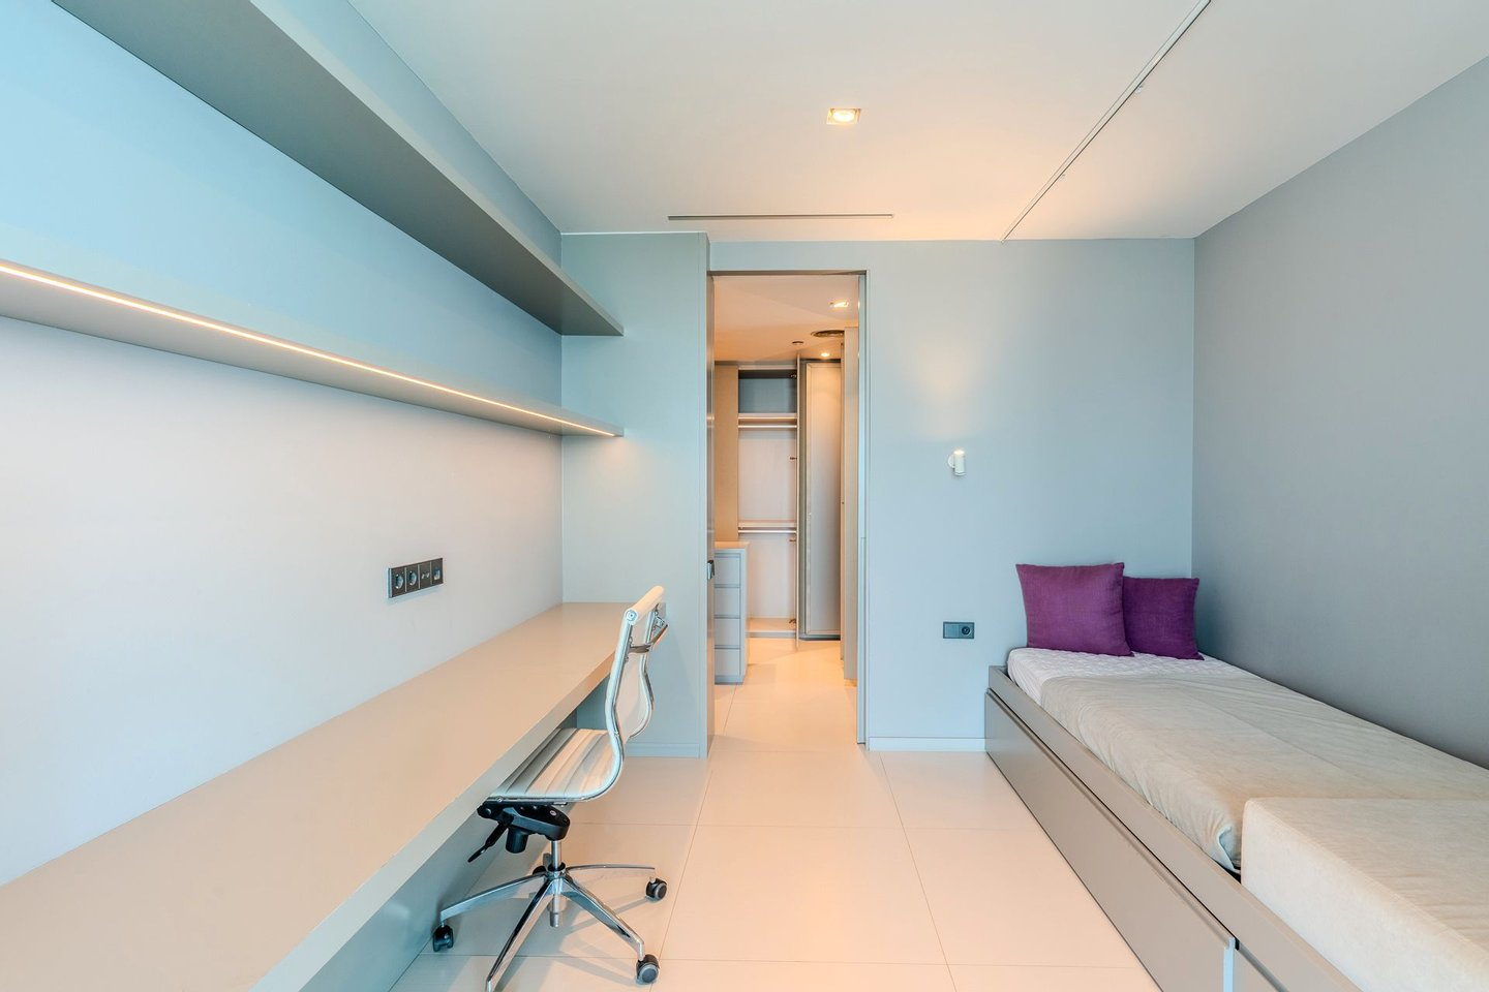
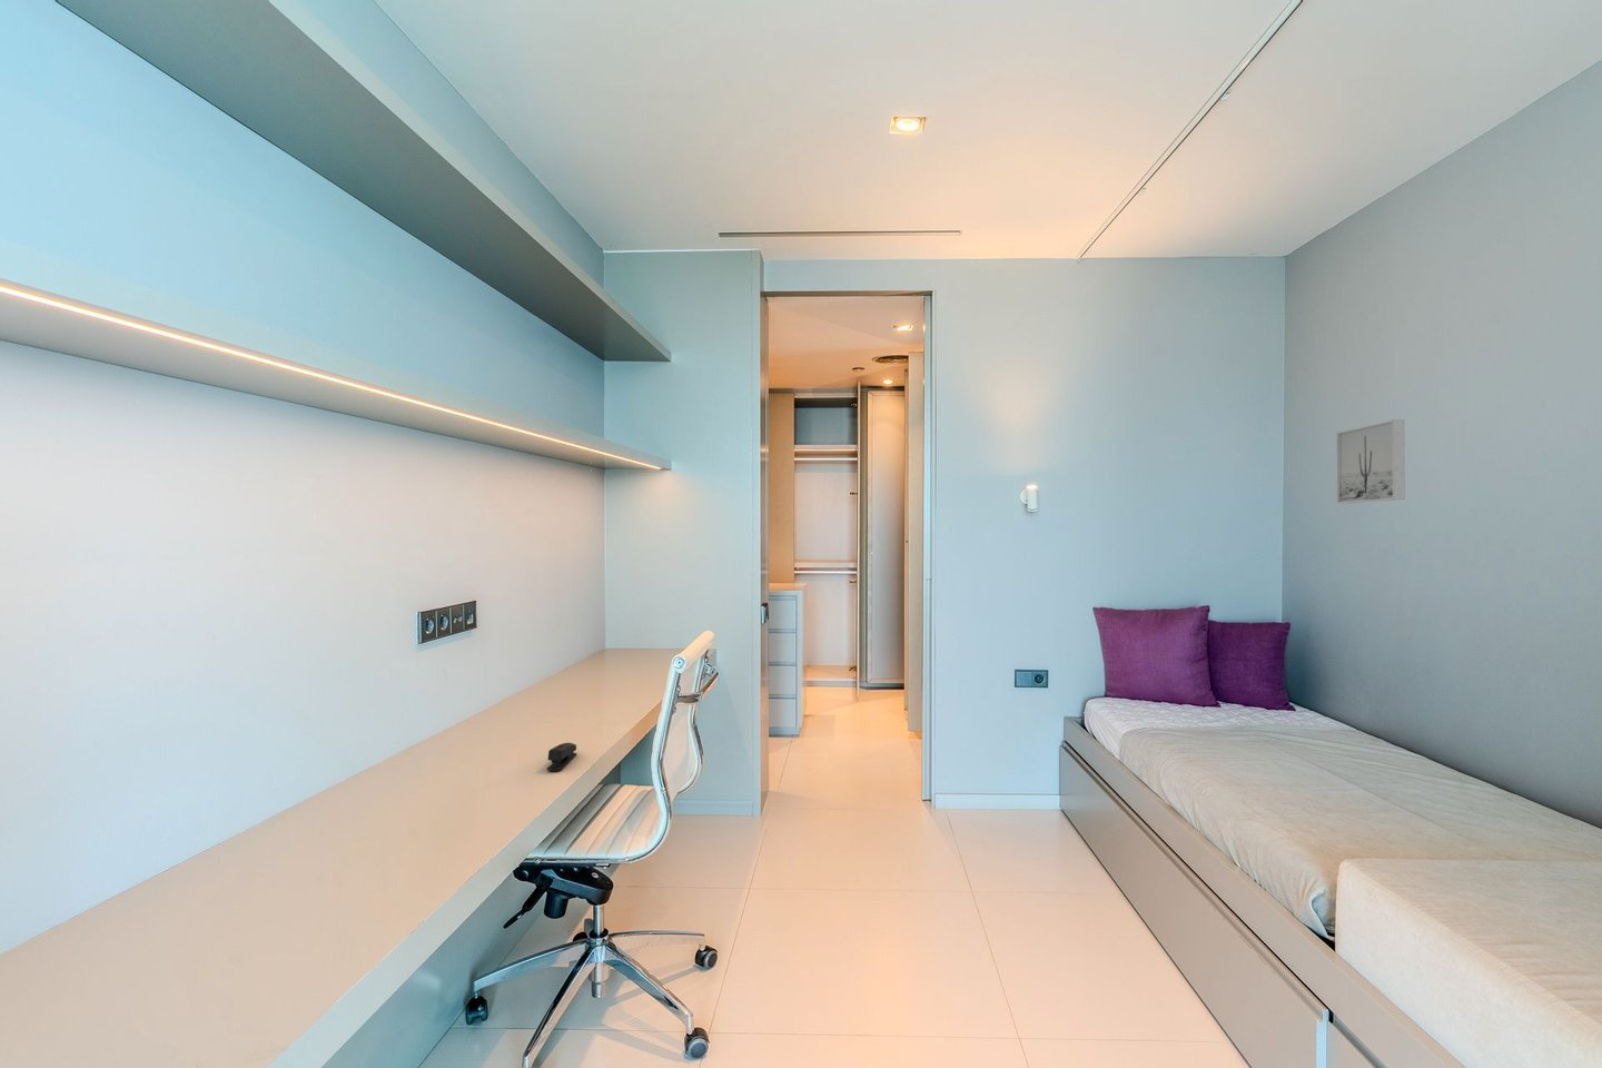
+ stapler [546,743,577,772]
+ wall art [1335,418,1407,505]
